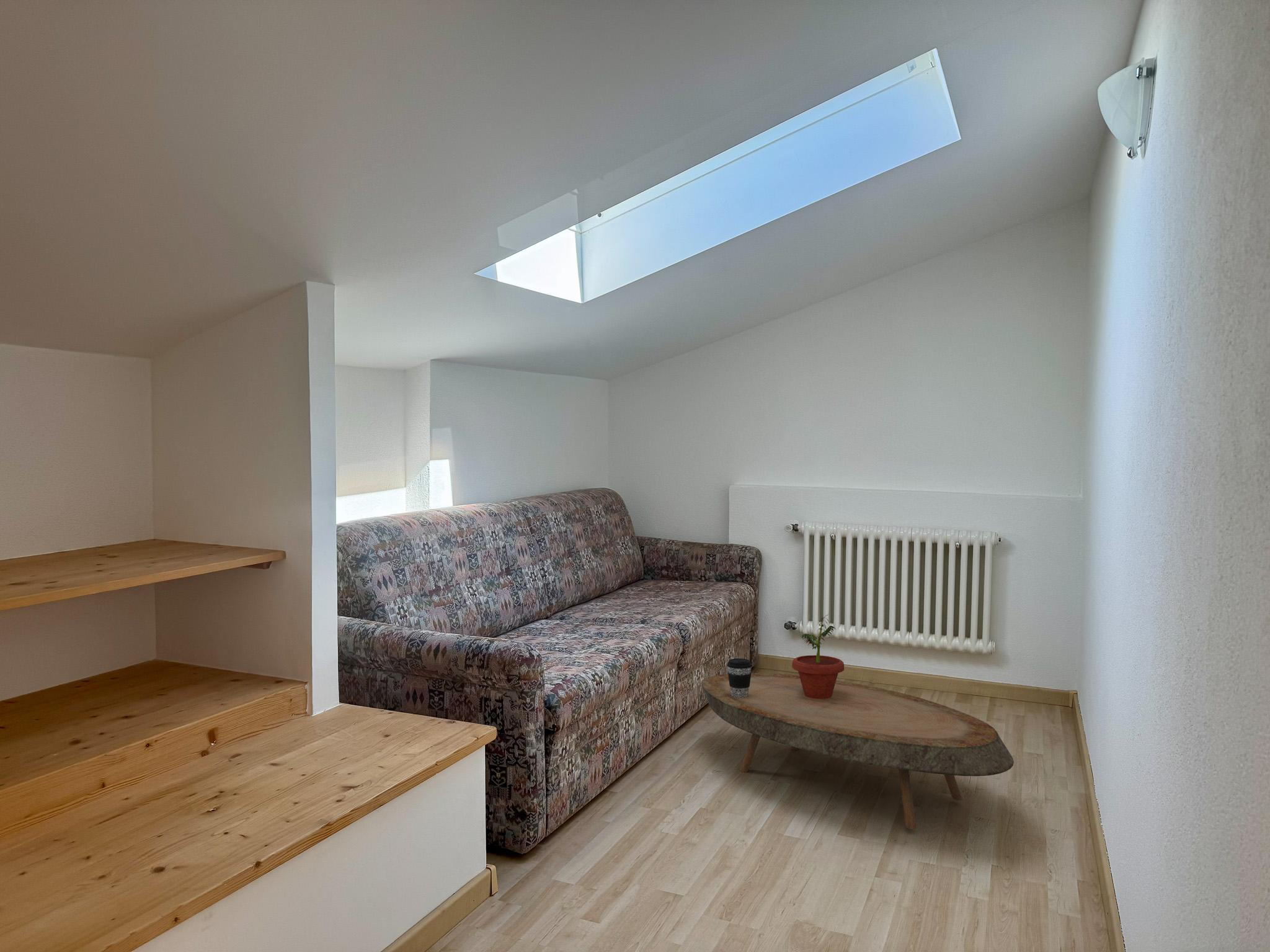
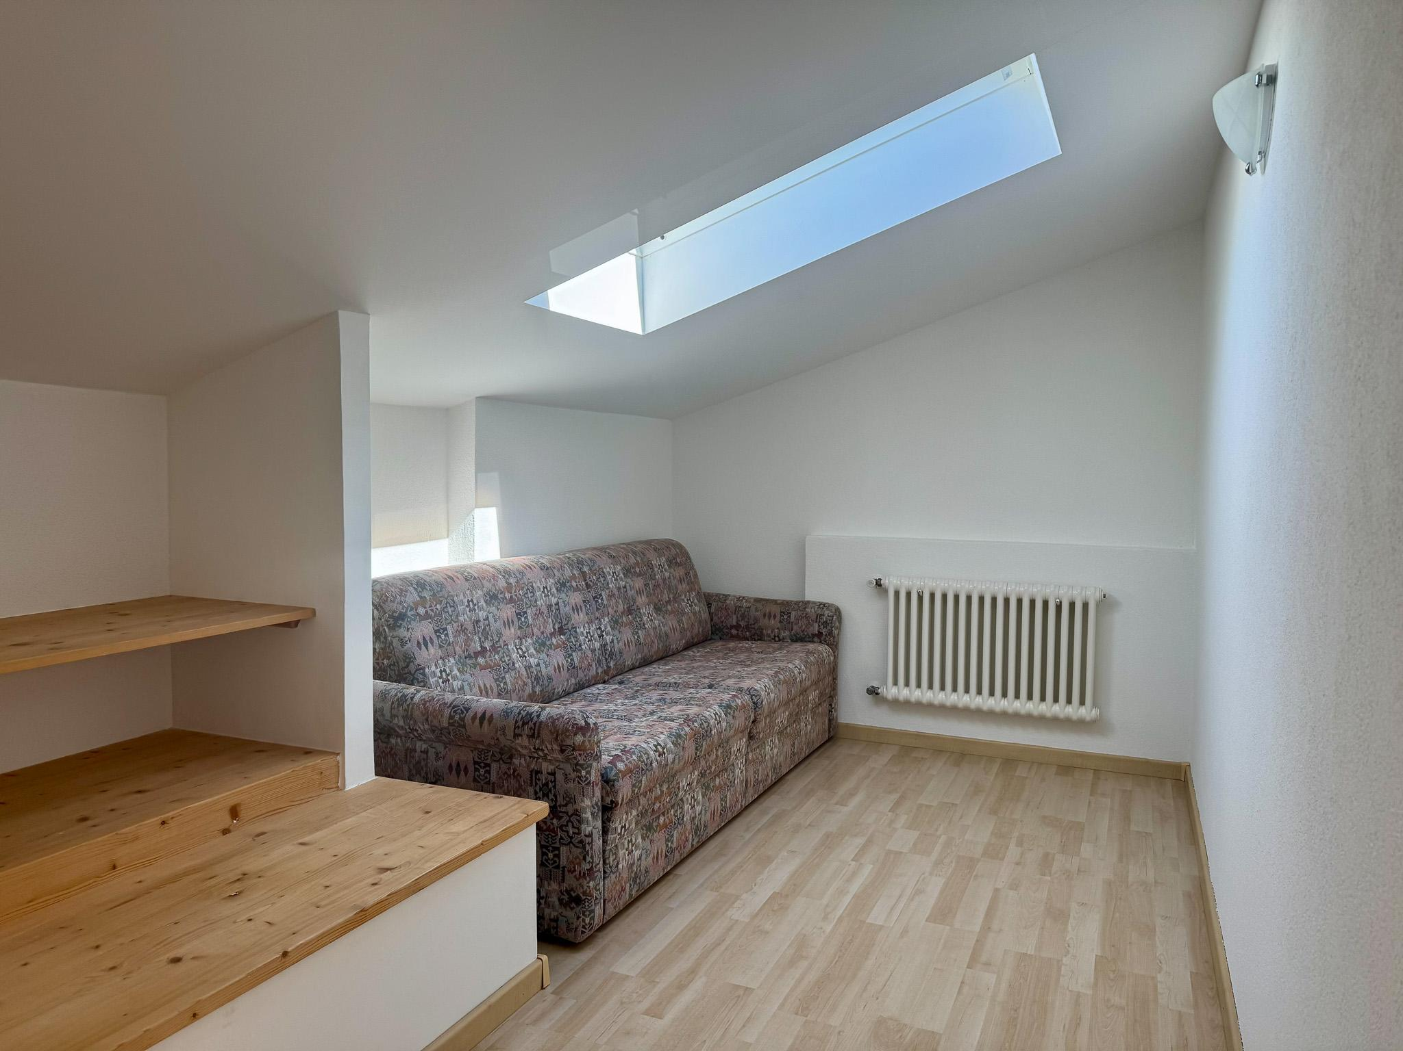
- coffee table [701,672,1015,830]
- potted plant [791,614,845,699]
- coffee cup [726,658,753,698]
